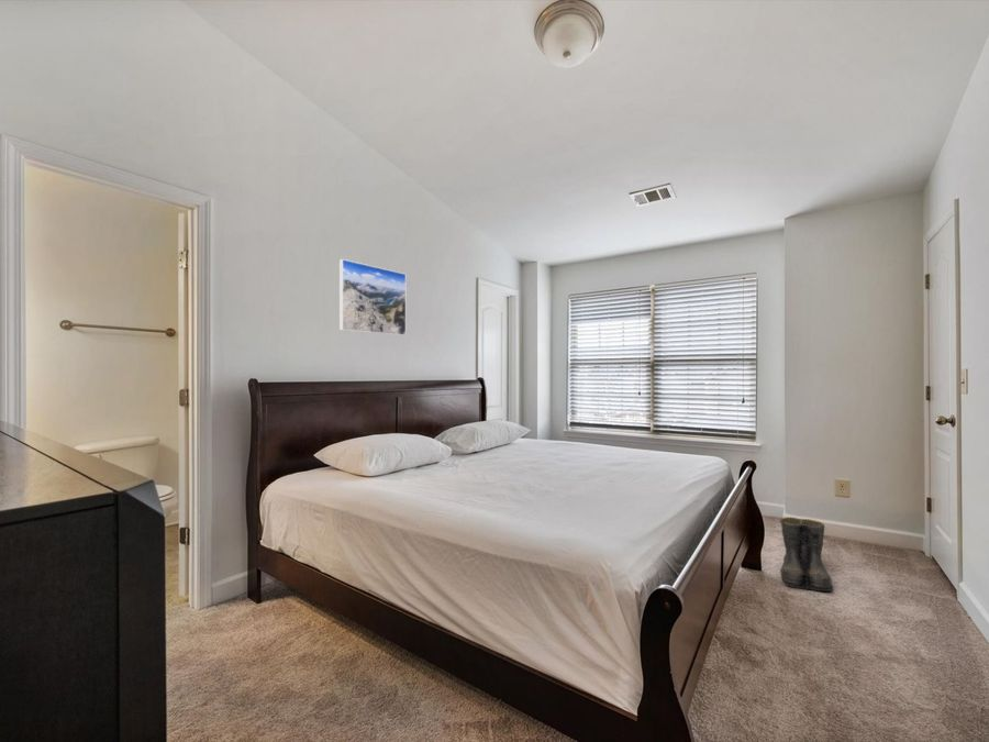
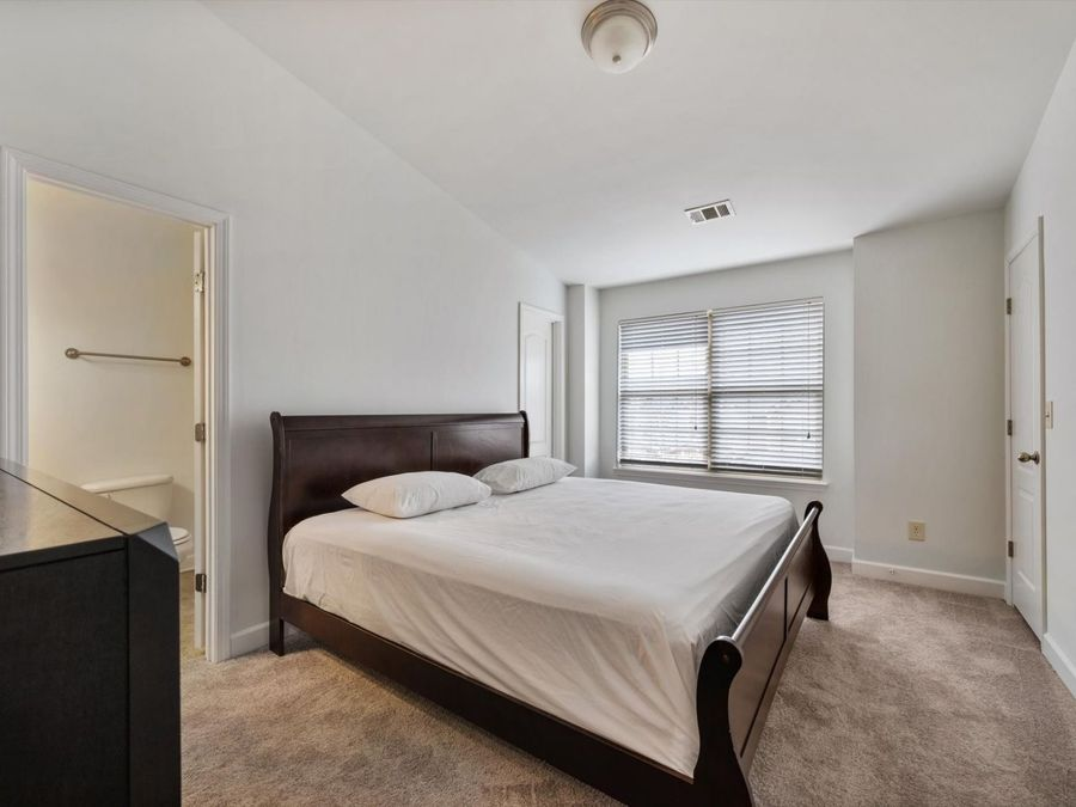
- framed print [338,258,407,336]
- boots [778,517,835,593]
